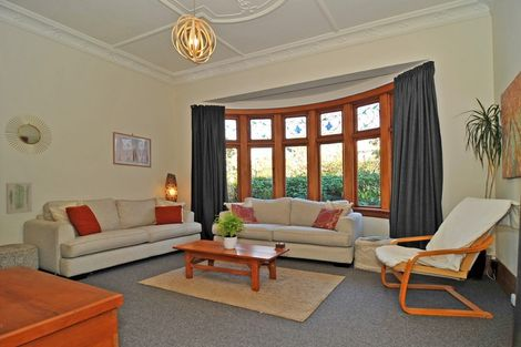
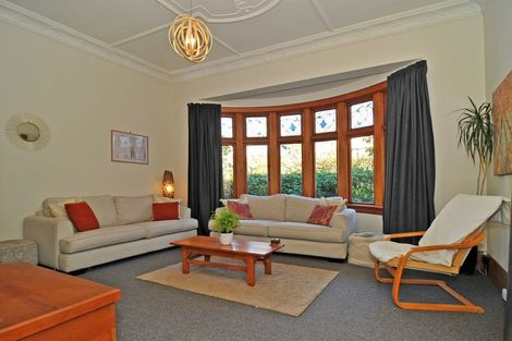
- wall art [6,182,33,215]
